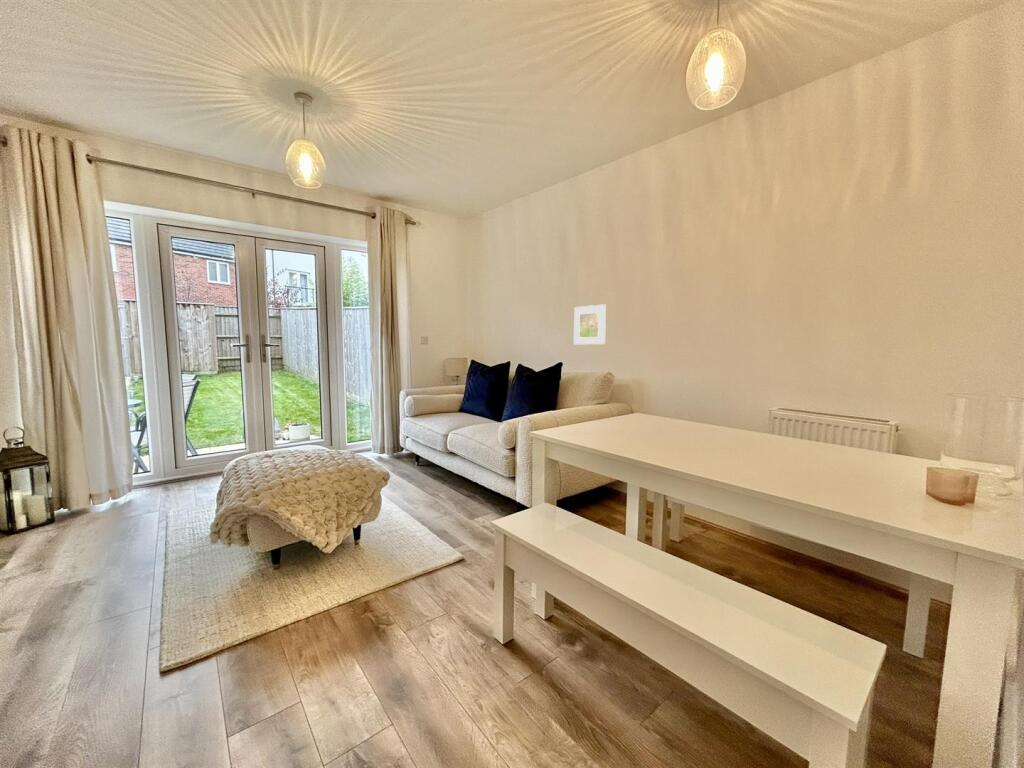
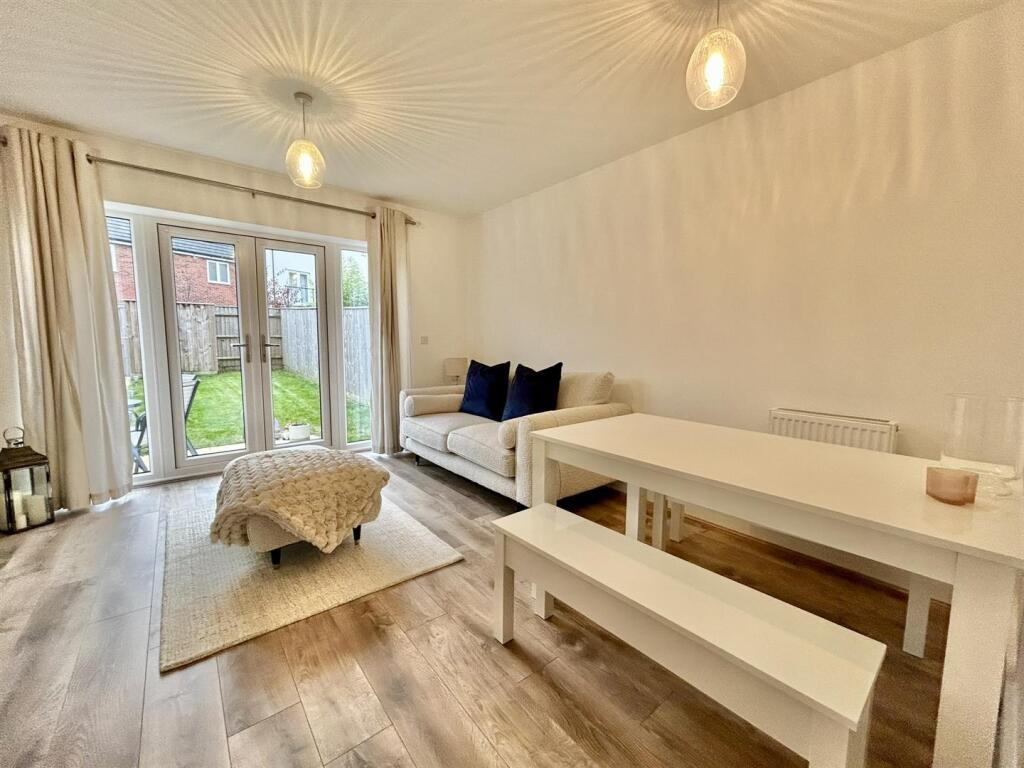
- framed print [573,303,607,345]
